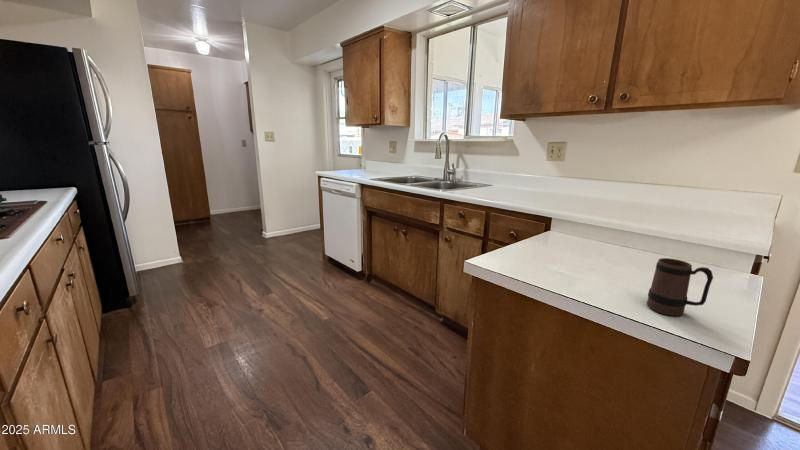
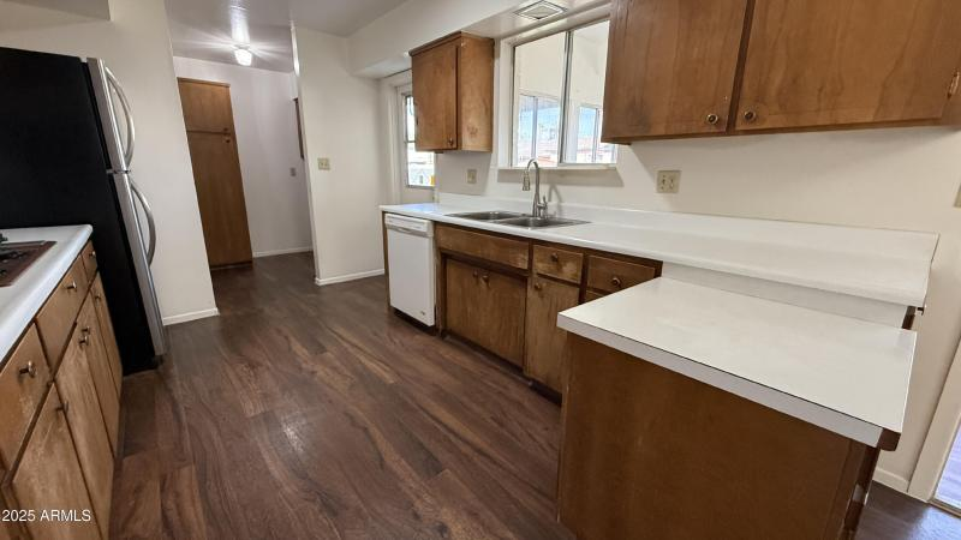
- mug [646,257,714,317]
